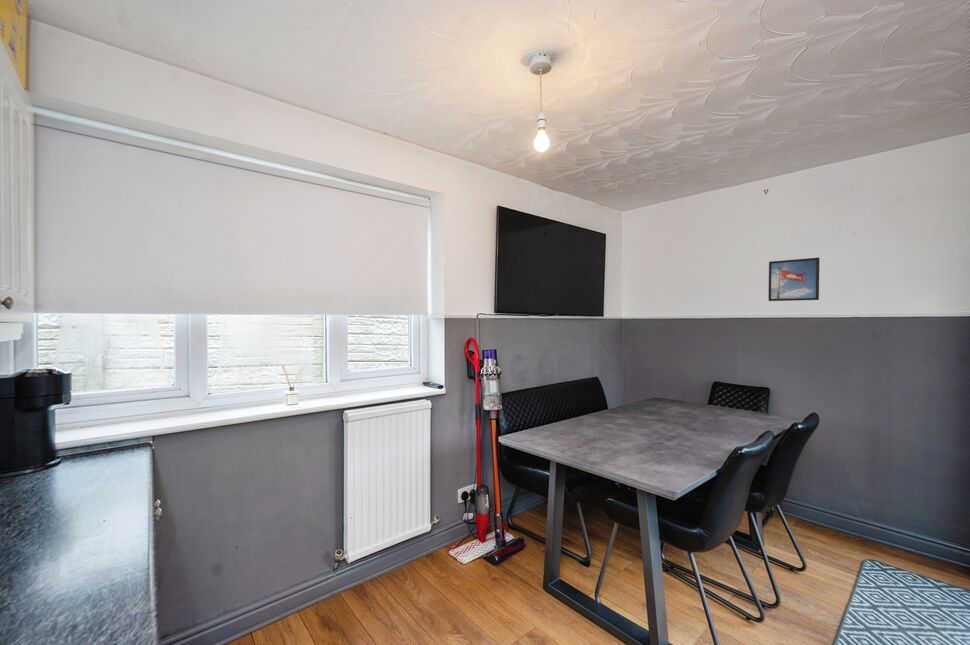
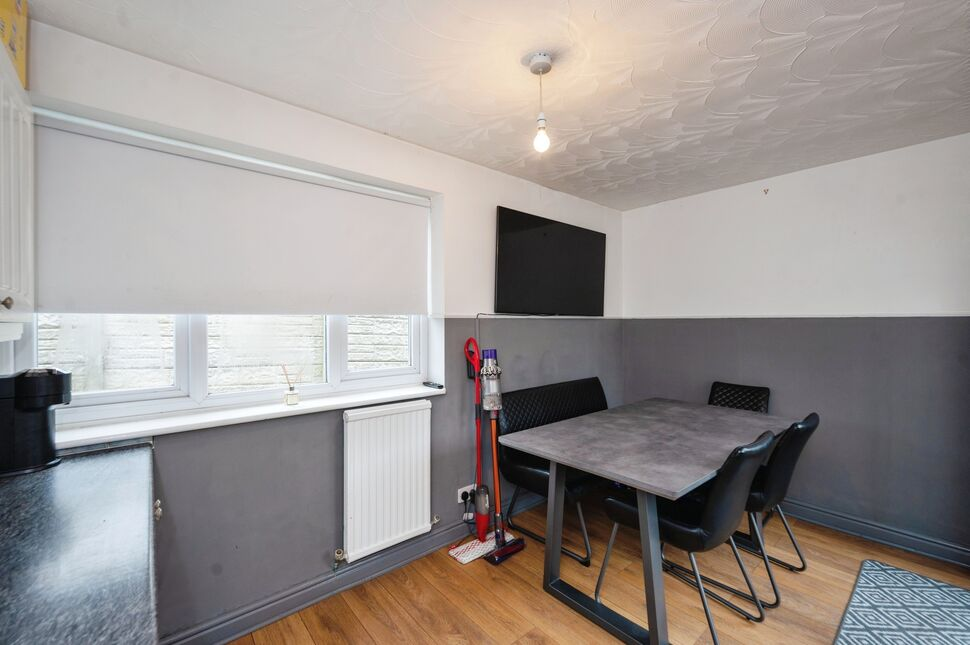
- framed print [767,257,821,302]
